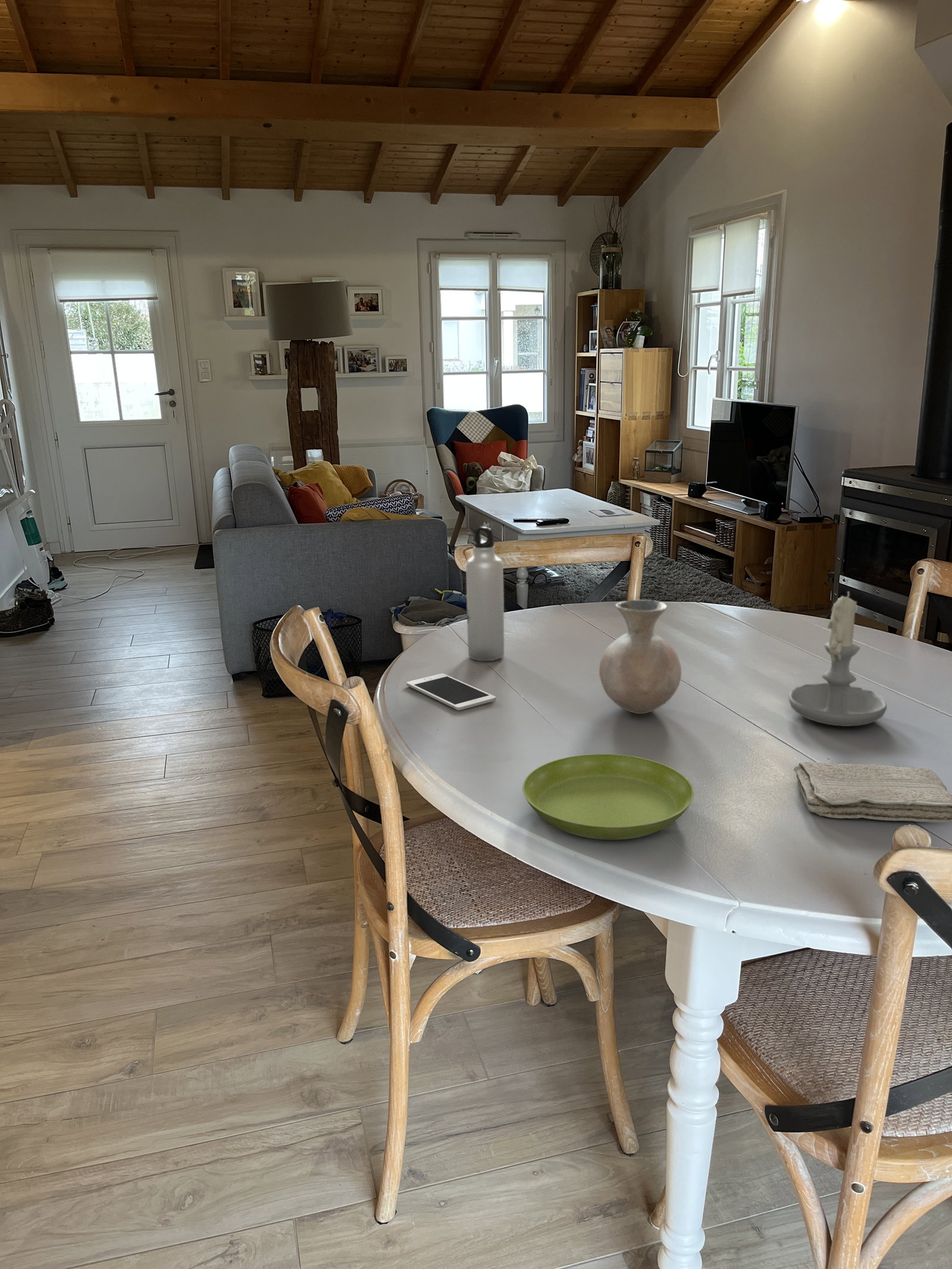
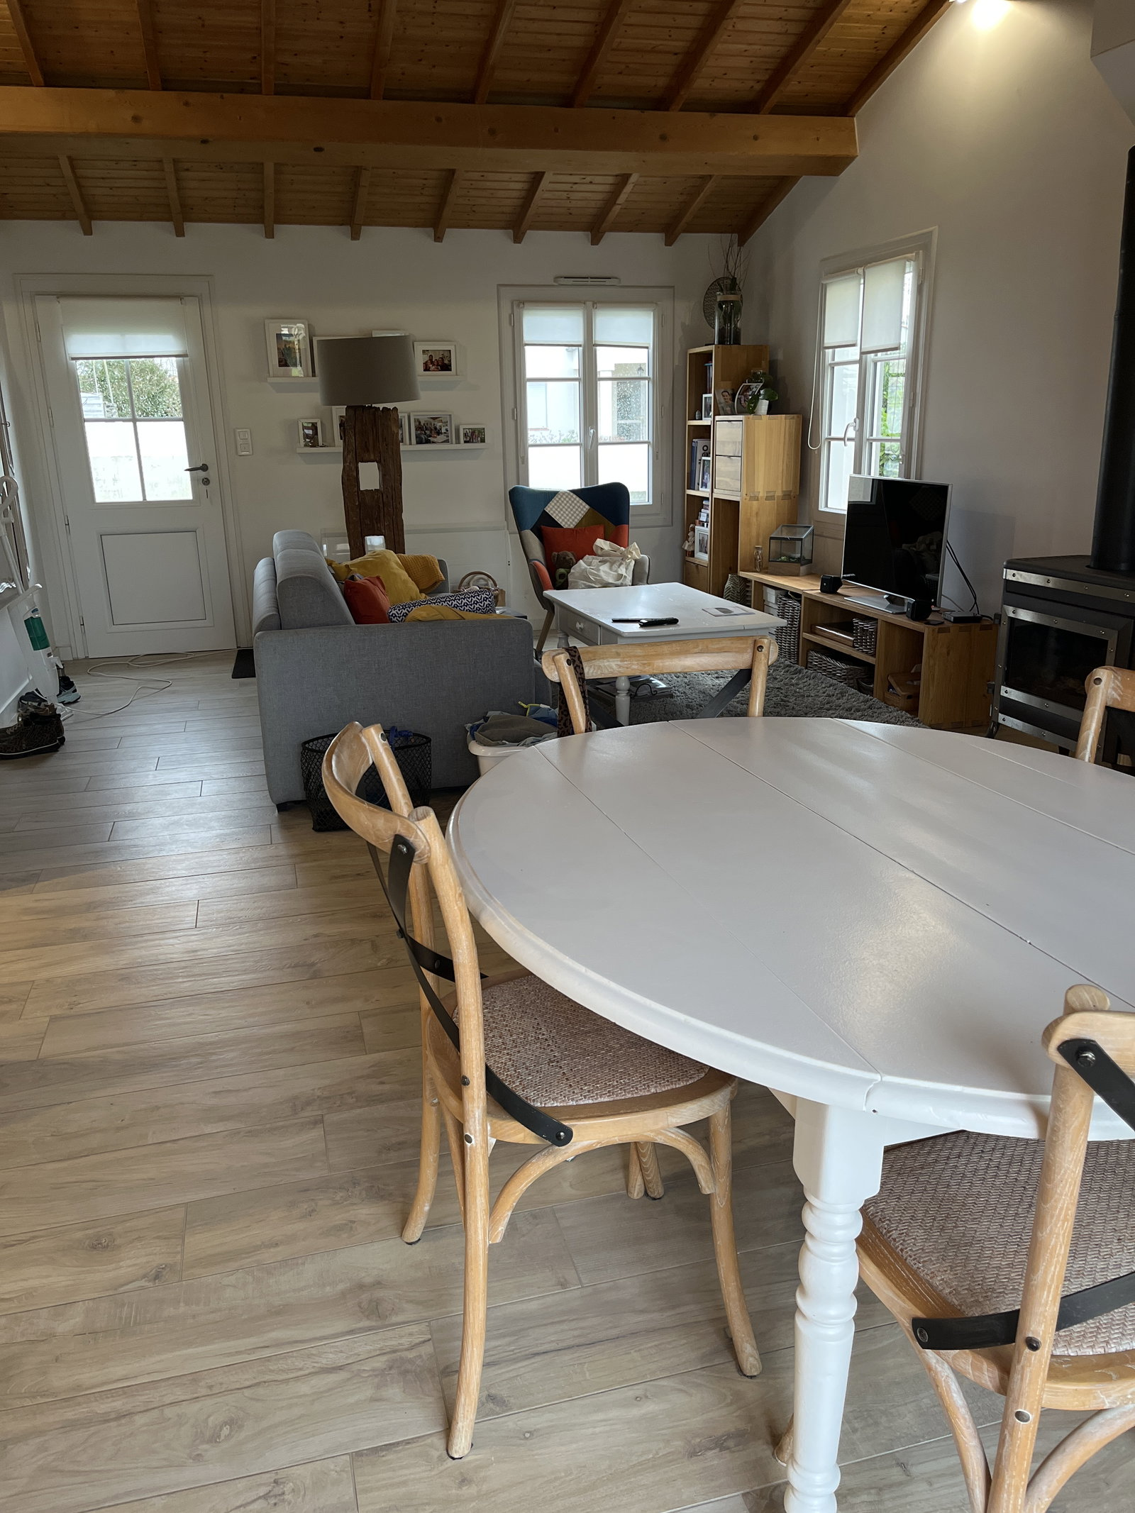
- cell phone [406,673,496,711]
- vase [599,599,682,715]
- candle [788,591,888,727]
- saucer [522,753,694,841]
- water bottle [465,526,505,662]
- washcloth [793,761,952,823]
